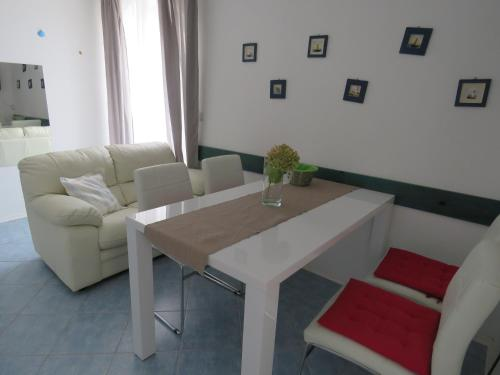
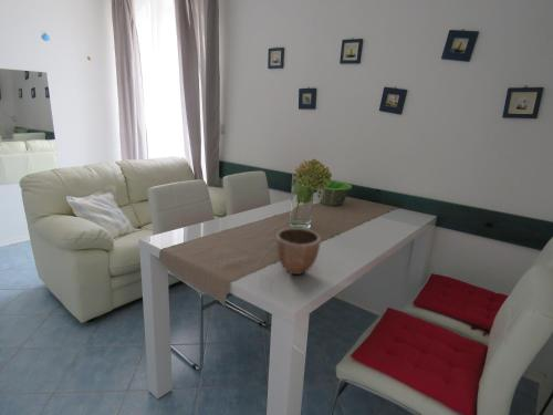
+ decorative bowl [275,227,322,277]
